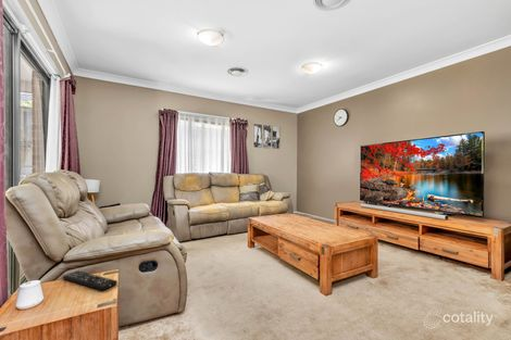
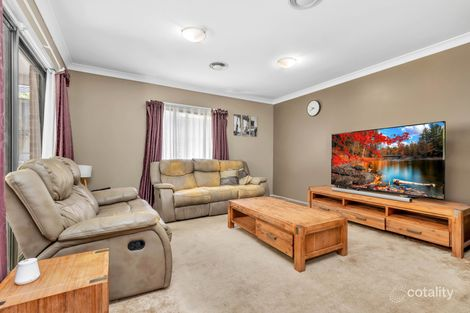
- remote control [62,269,119,292]
